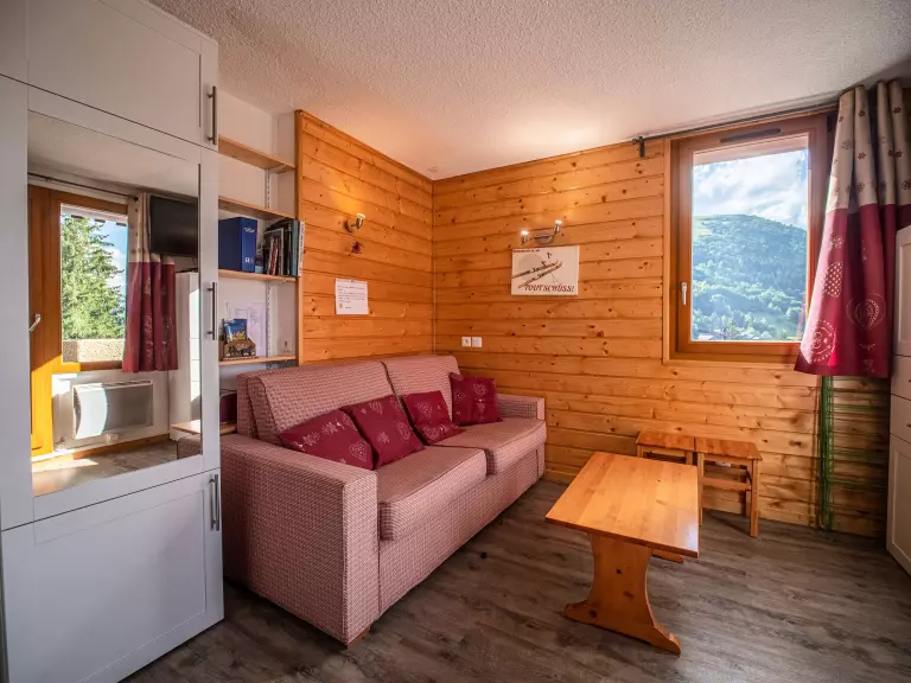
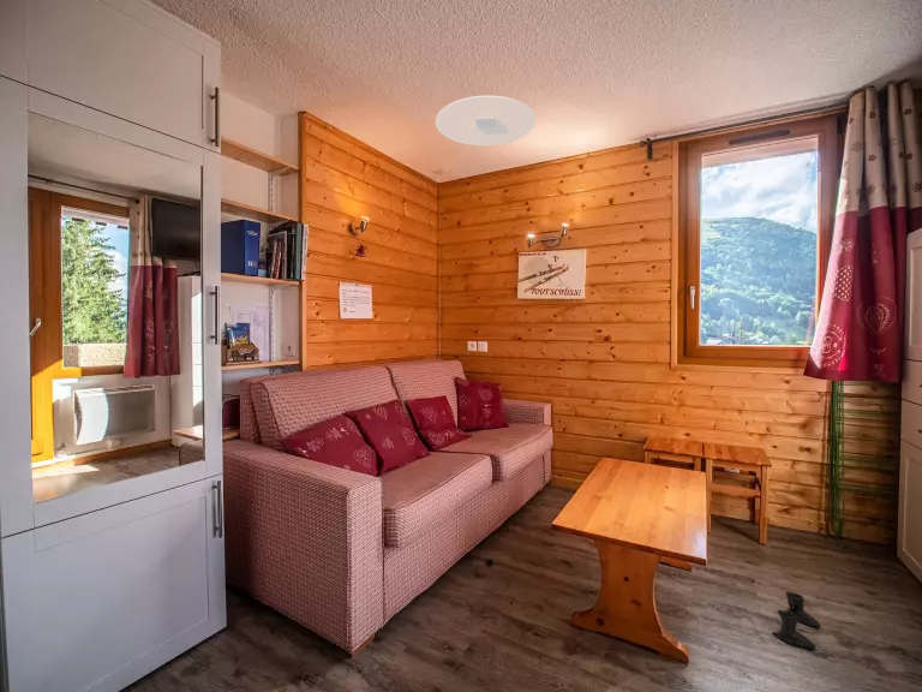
+ boots [771,591,822,651]
+ ceiling light [435,95,538,147]
